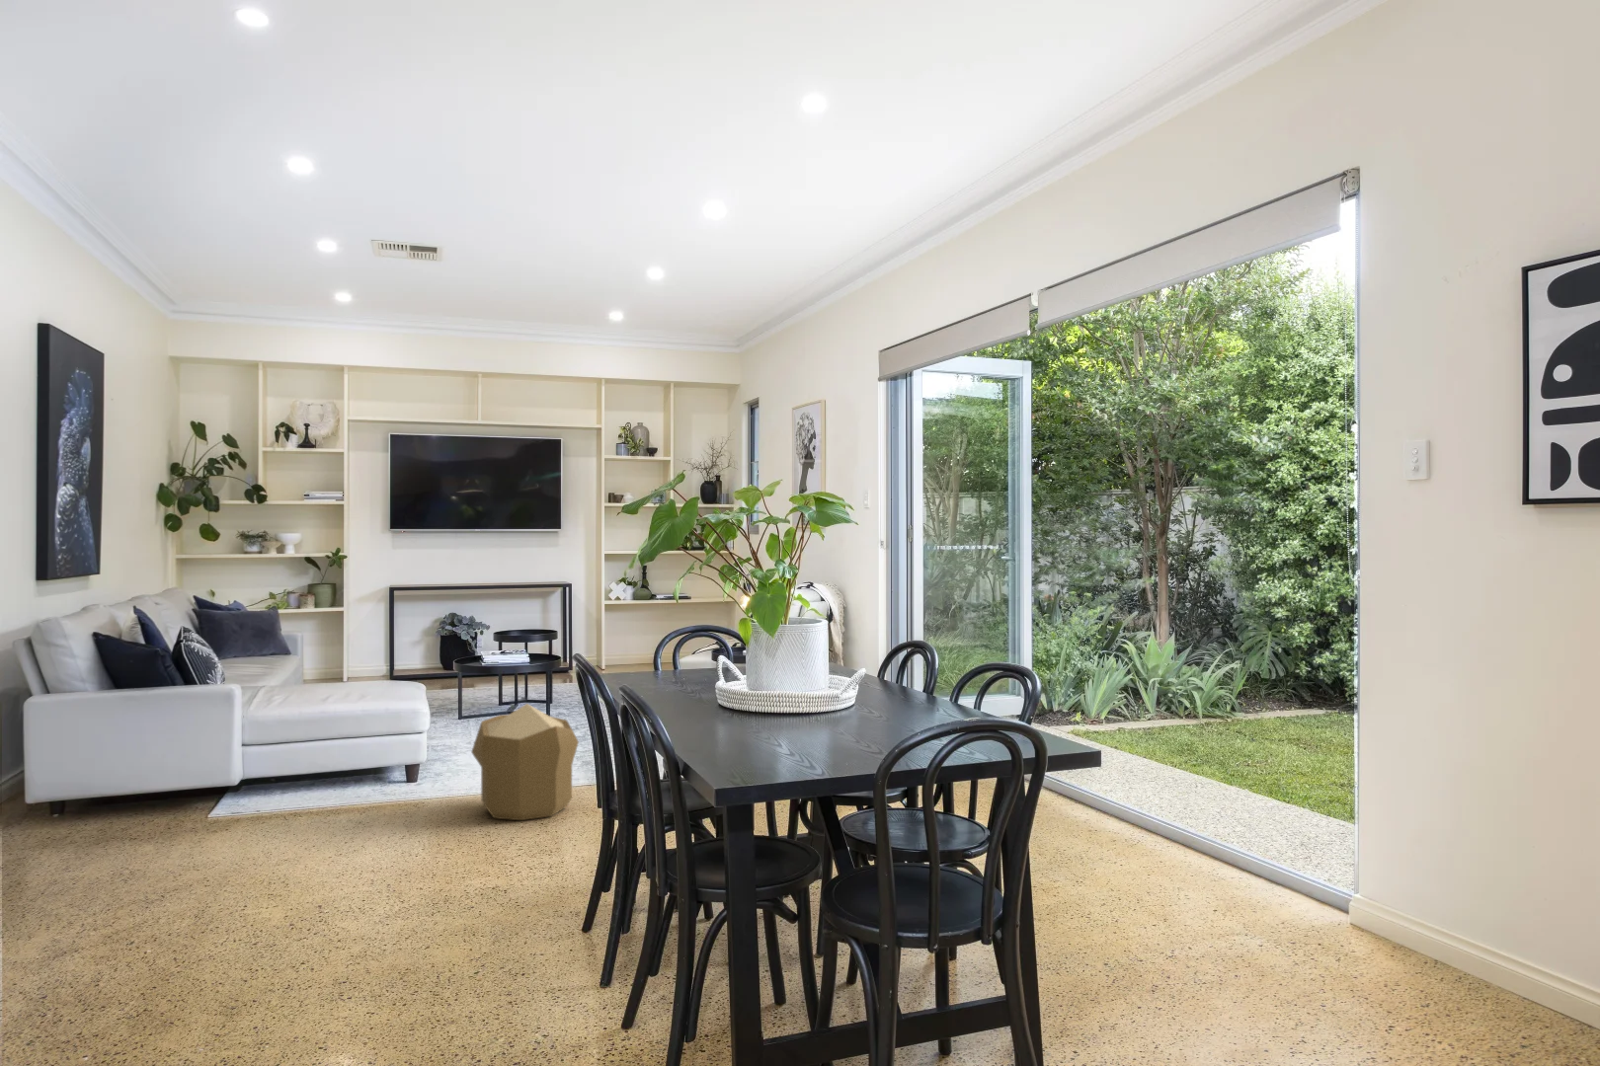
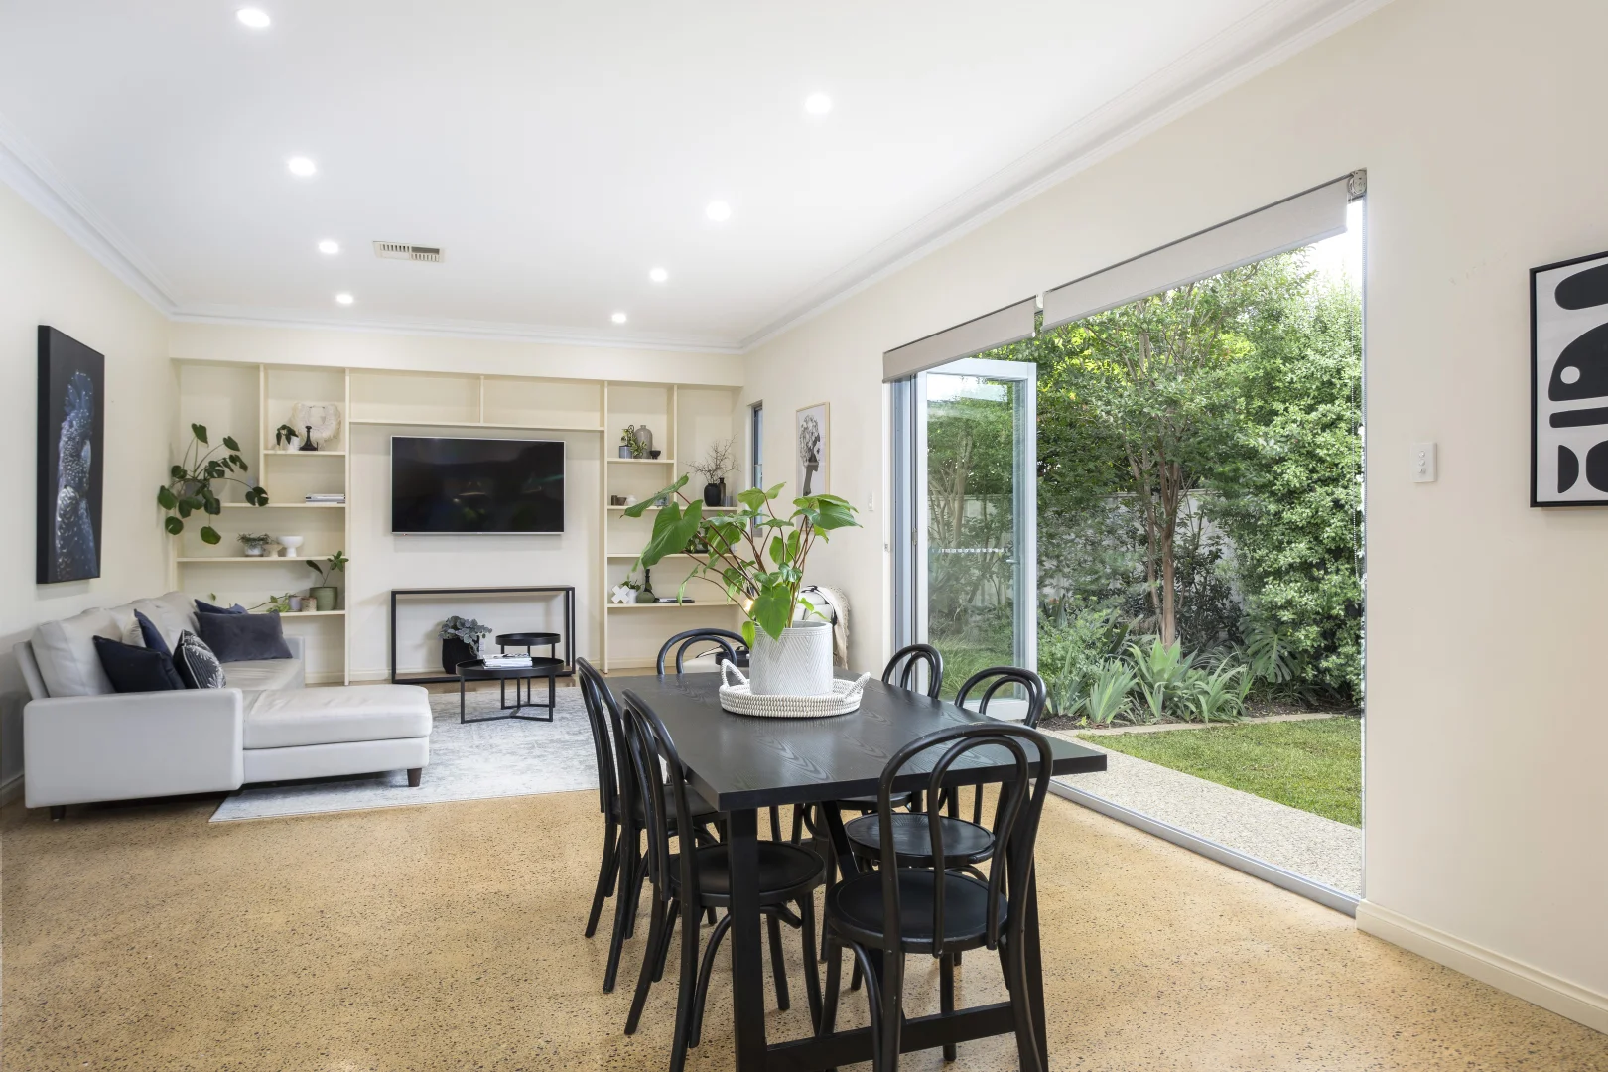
- pouf [470,703,580,821]
